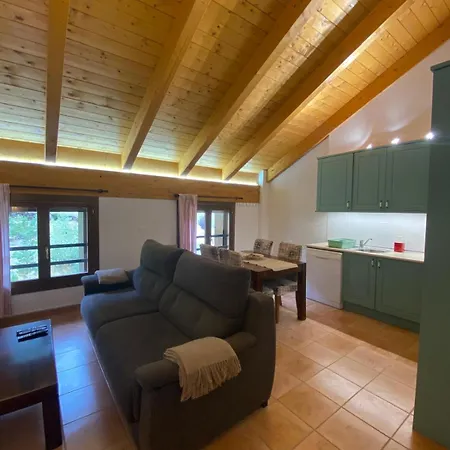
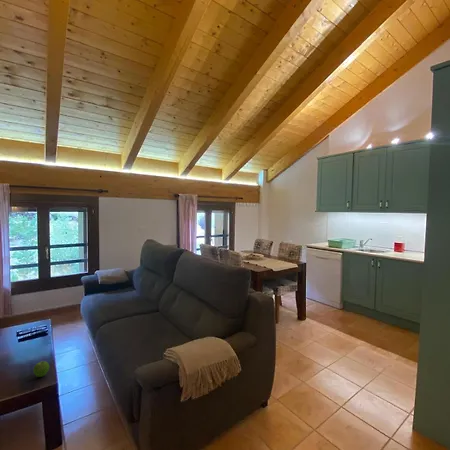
+ fruit [32,360,50,378]
